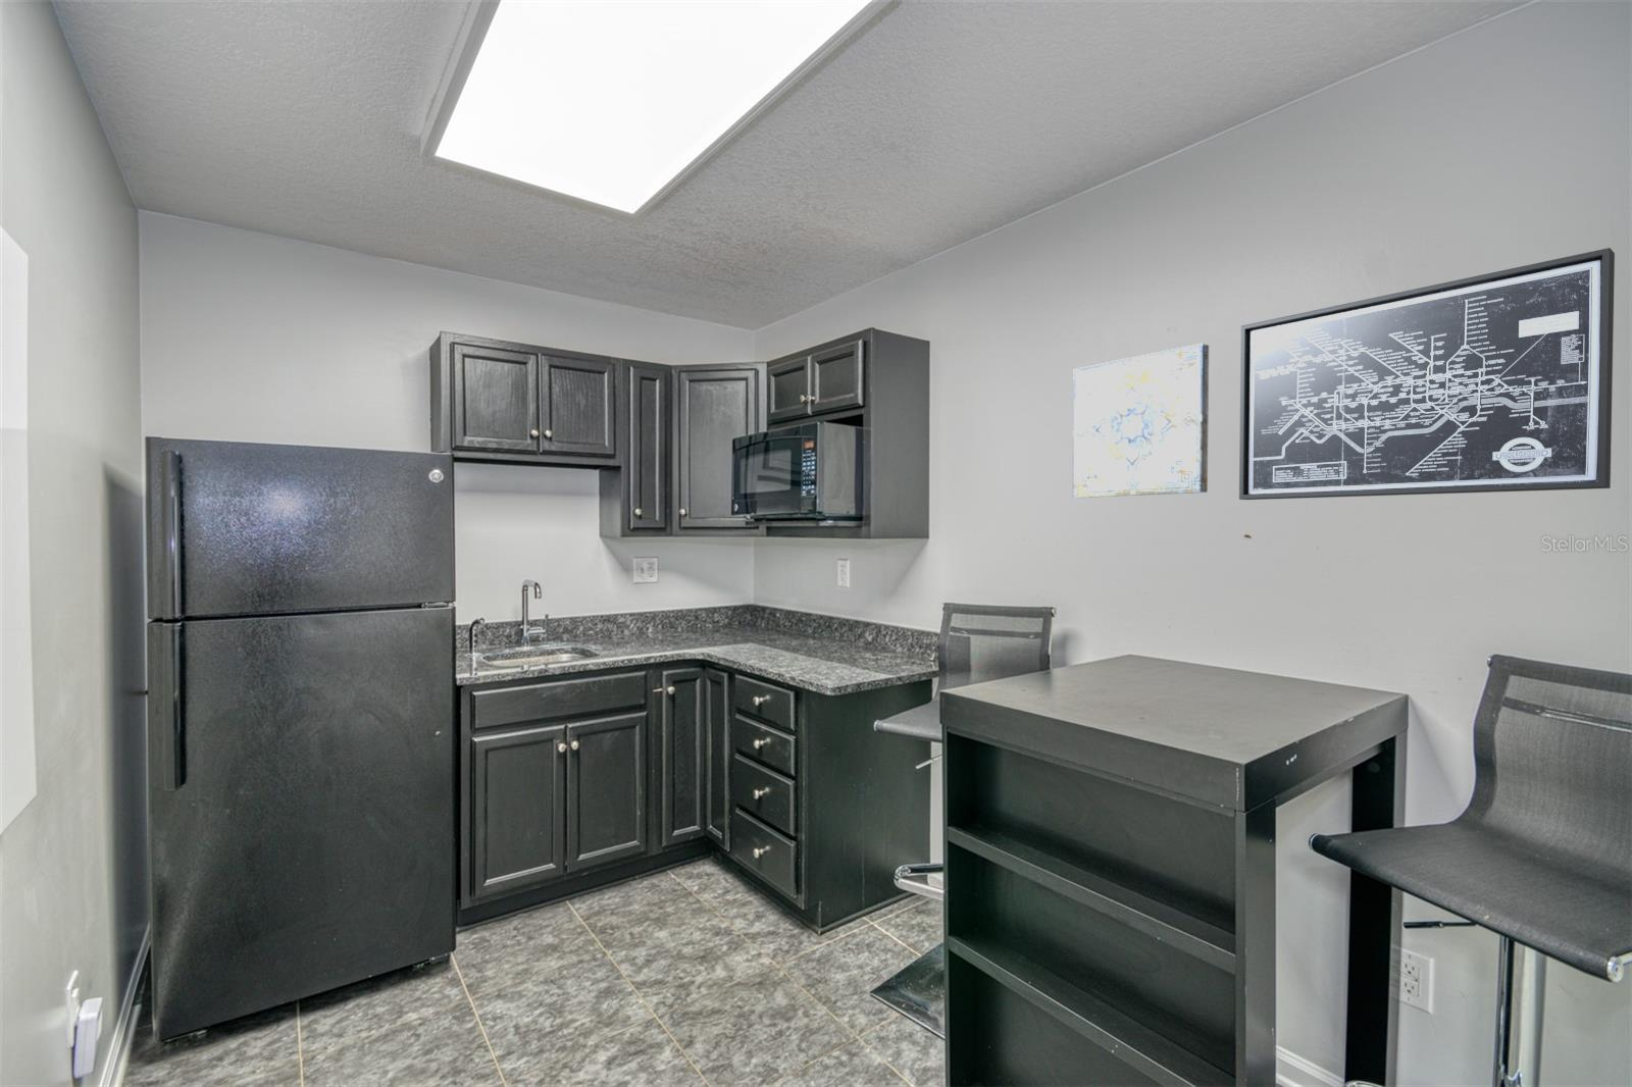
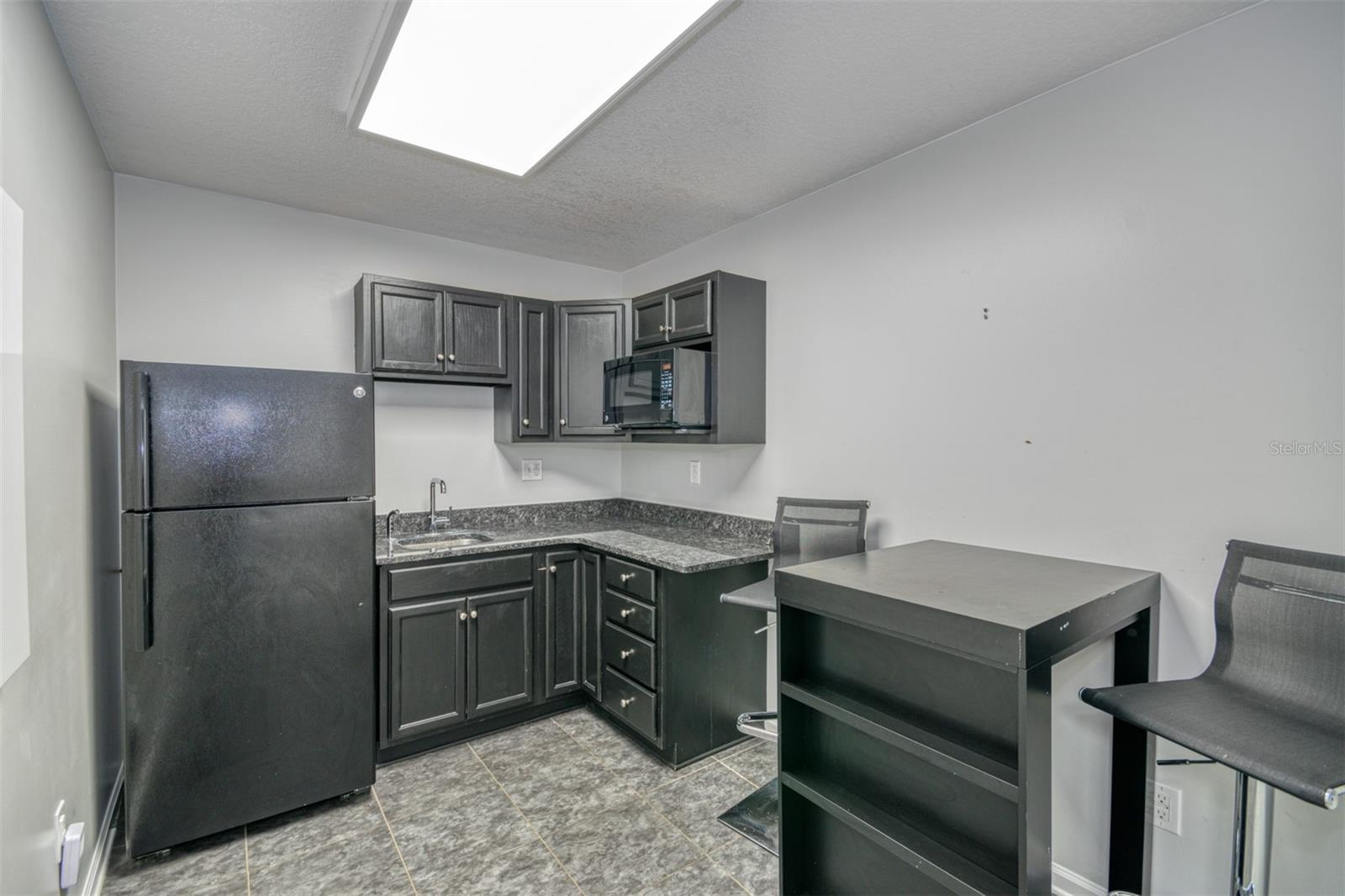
- wall art [1071,342,1210,499]
- wall art [1239,246,1616,501]
